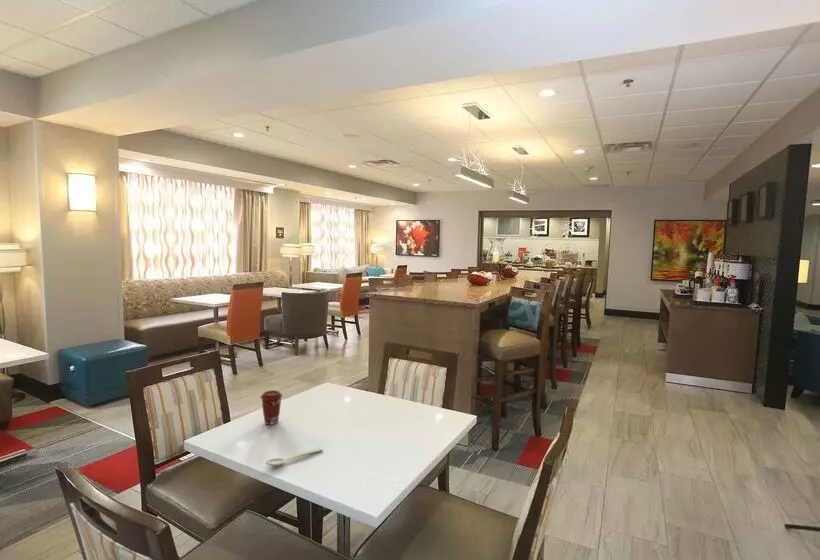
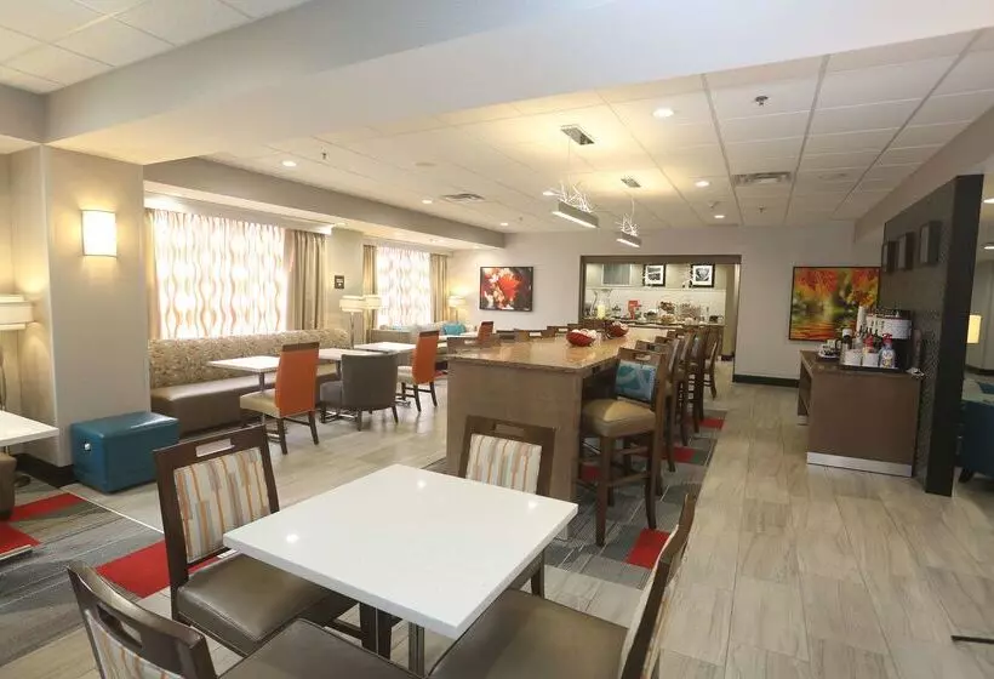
- spoon [265,446,324,467]
- coffee cup [260,389,283,426]
